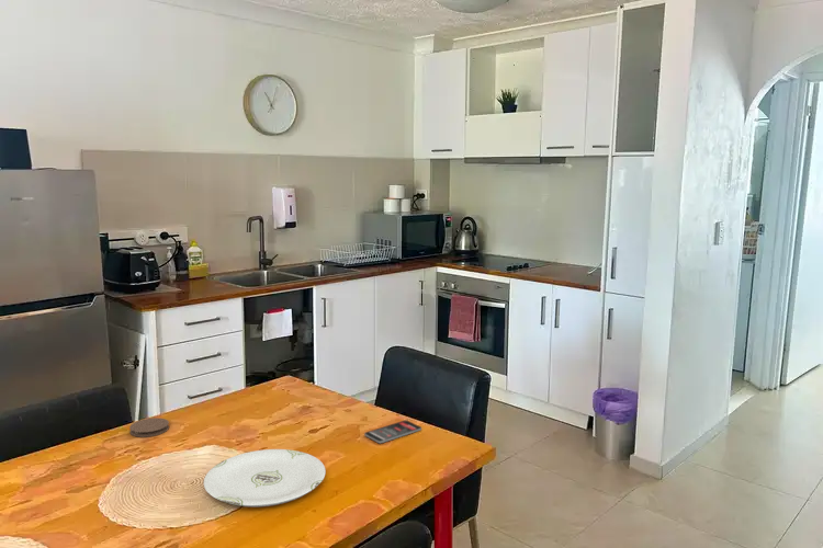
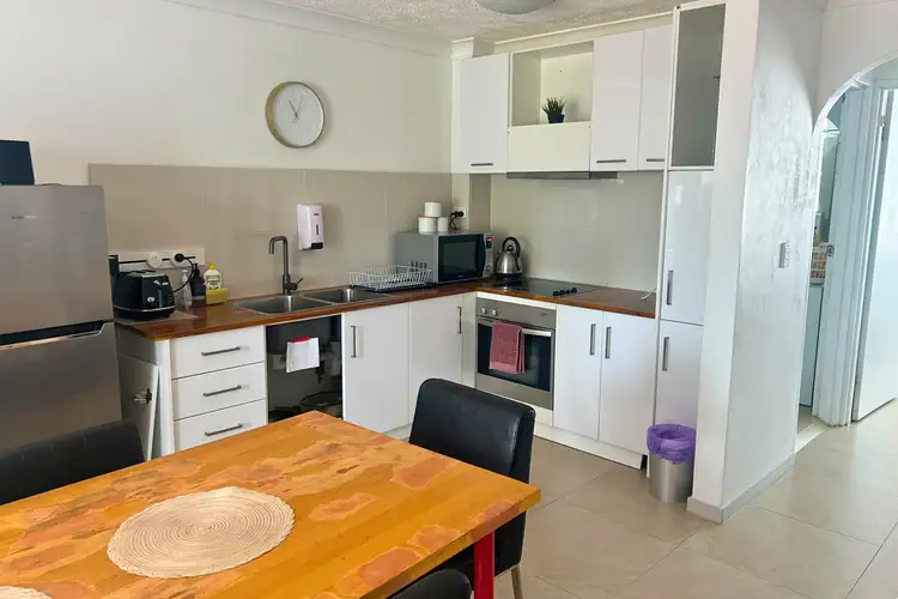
- plate [203,448,327,507]
- coaster [128,416,170,438]
- smartphone [363,420,422,445]
